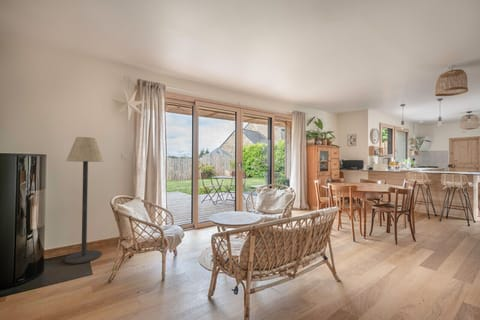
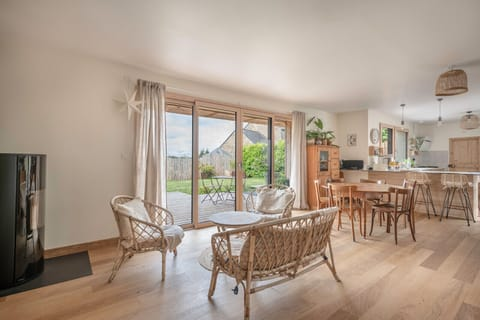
- floor lamp [64,136,104,265]
